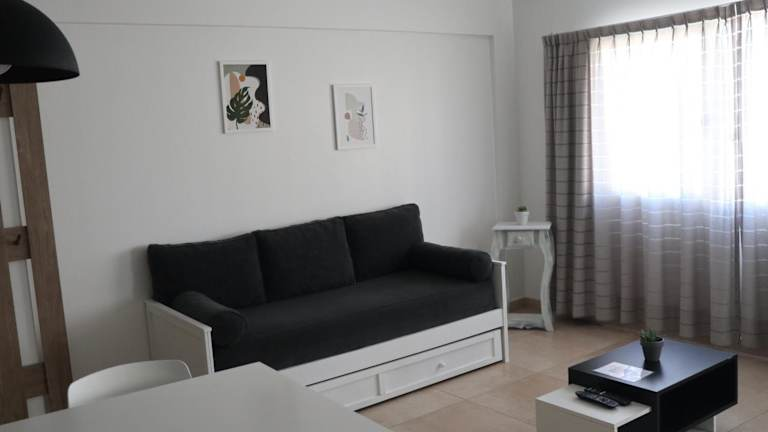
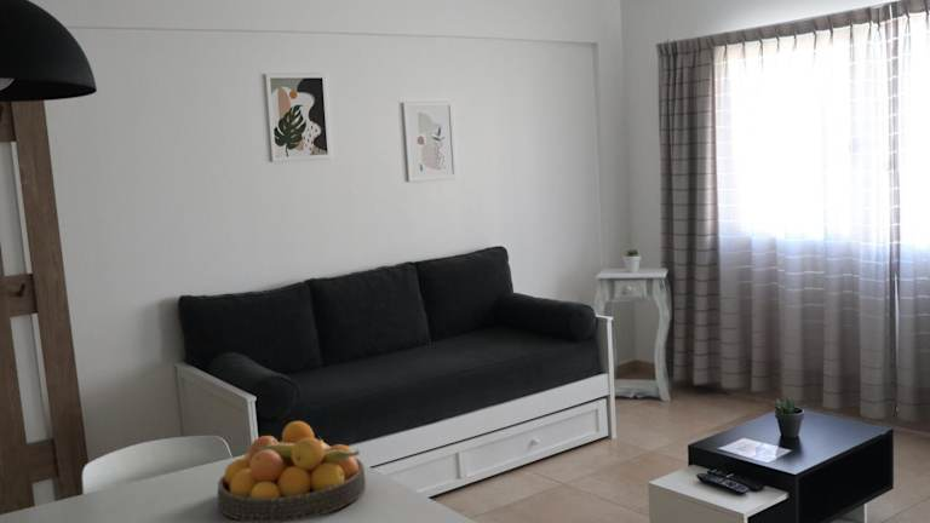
+ fruit bowl [217,420,367,523]
